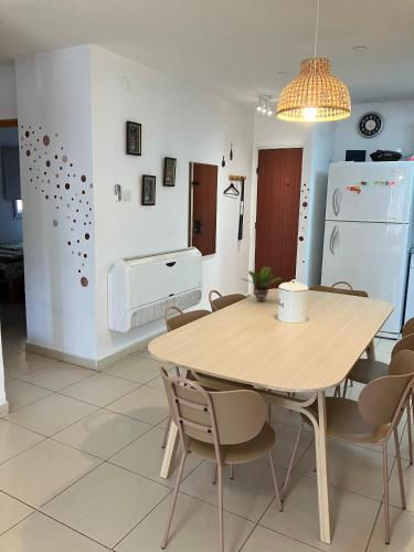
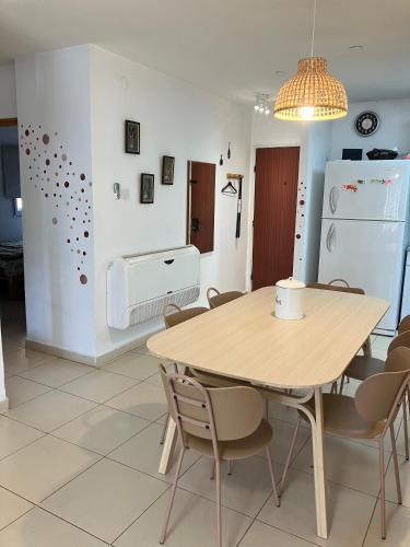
- potted plant [241,266,284,302]
